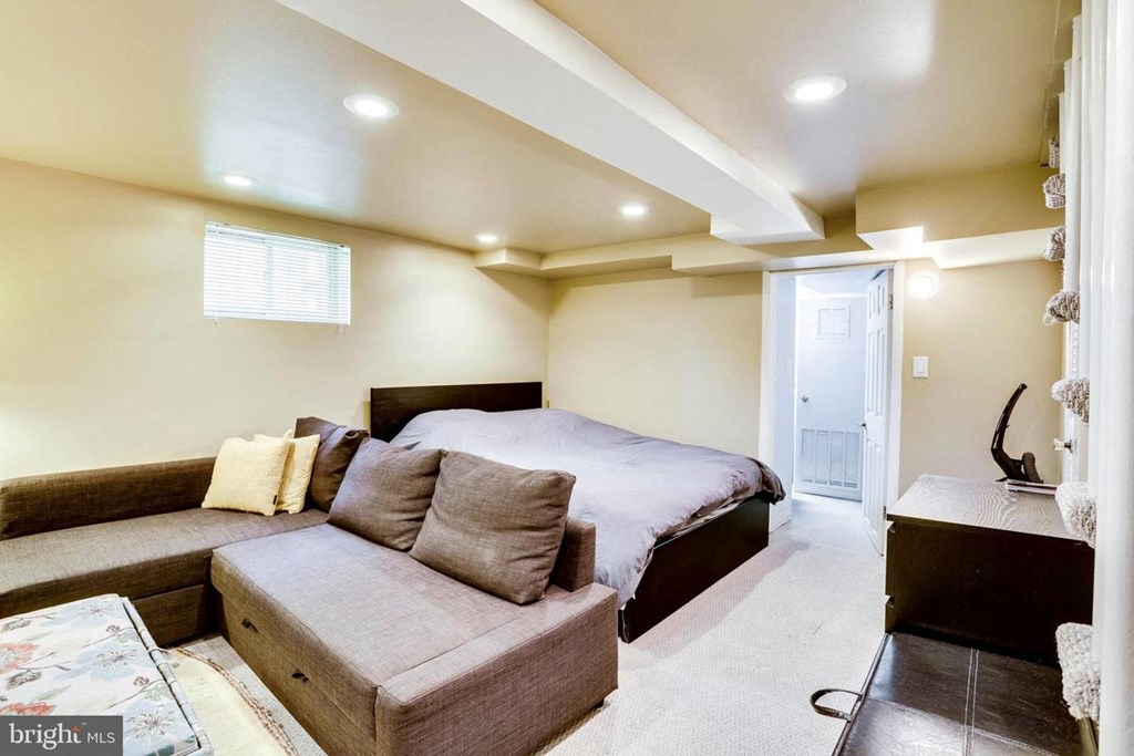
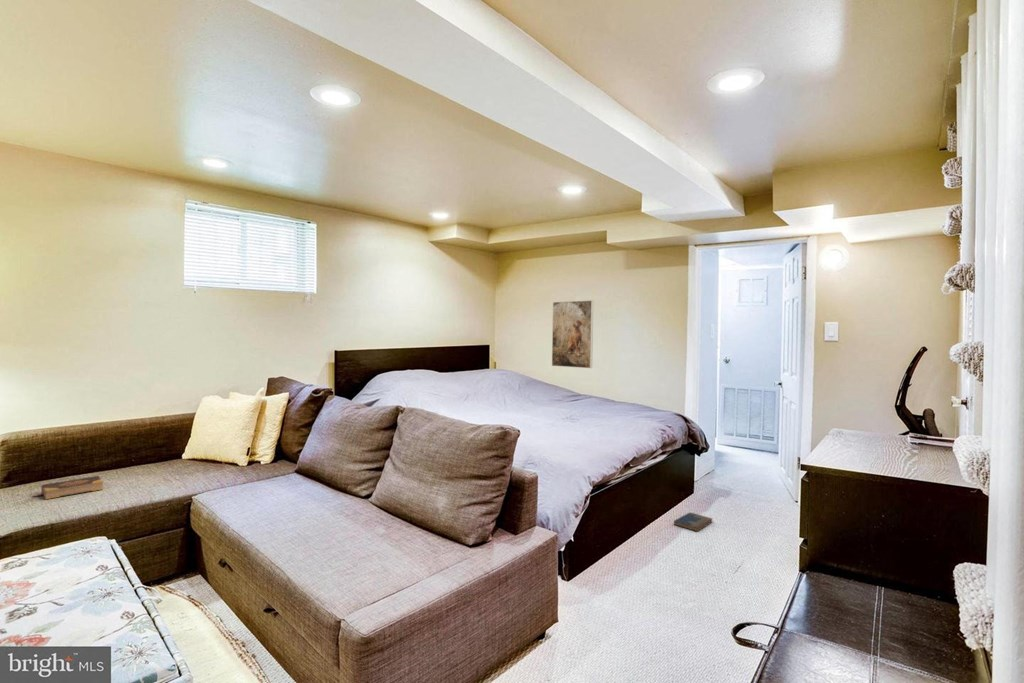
+ book [32,475,105,500]
+ hardcover book [673,511,713,532]
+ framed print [551,299,594,369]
